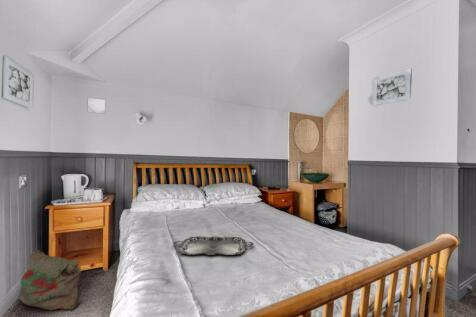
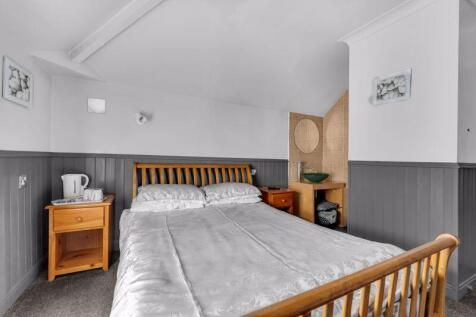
- serving tray [172,235,255,256]
- bag [17,249,83,311]
